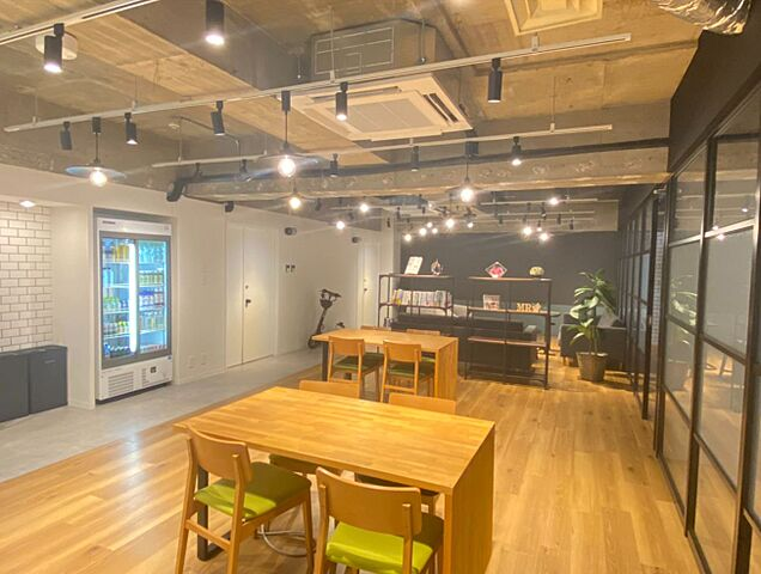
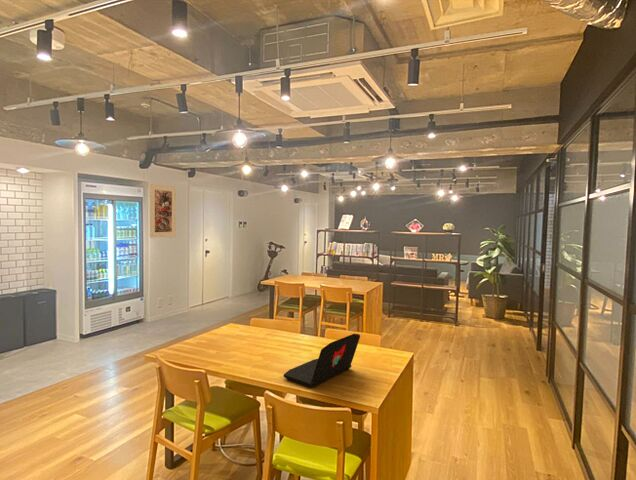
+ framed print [149,183,177,239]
+ laptop [283,333,361,389]
